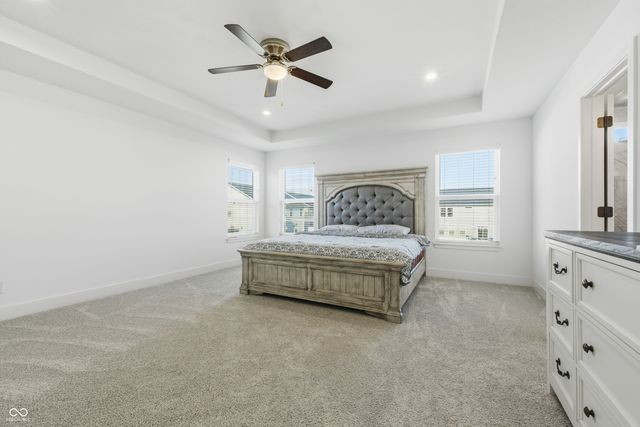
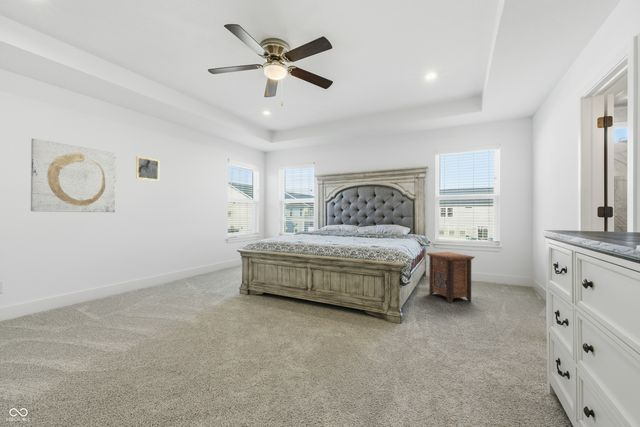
+ nightstand [426,251,476,304]
+ wall art [30,138,117,213]
+ wall art [135,155,160,182]
